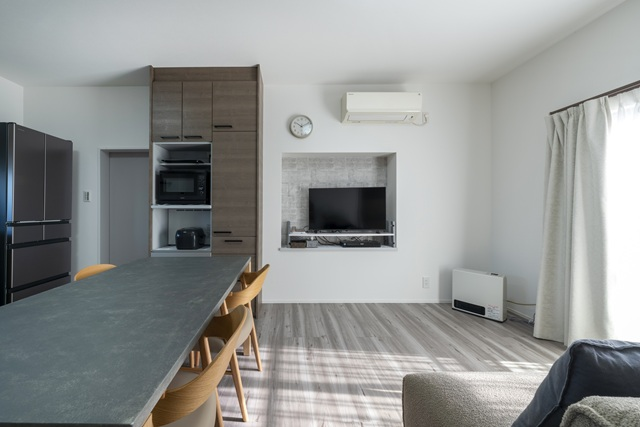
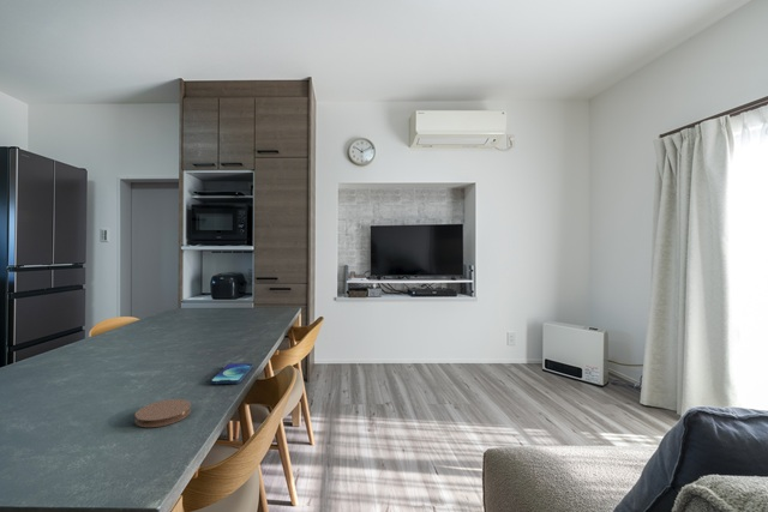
+ coaster [134,398,192,428]
+ smartphone [210,362,254,385]
